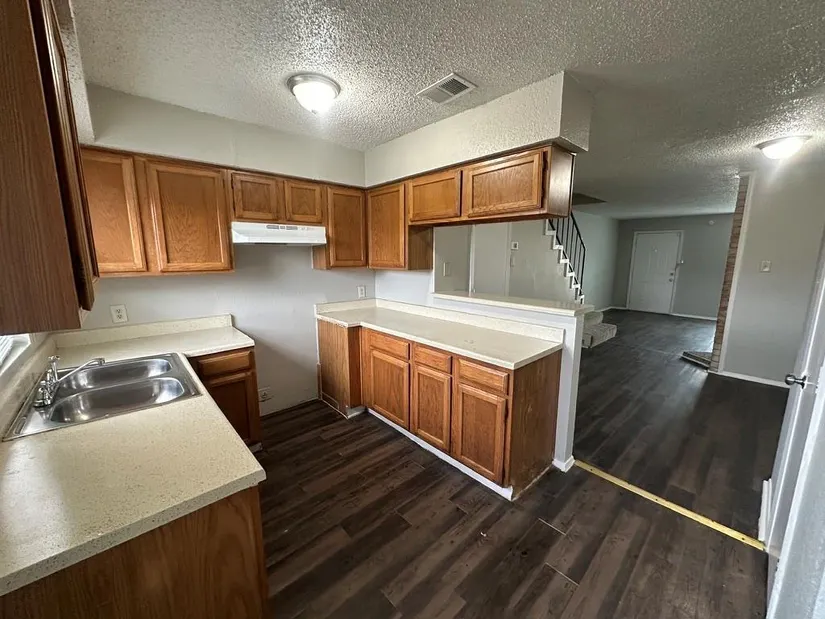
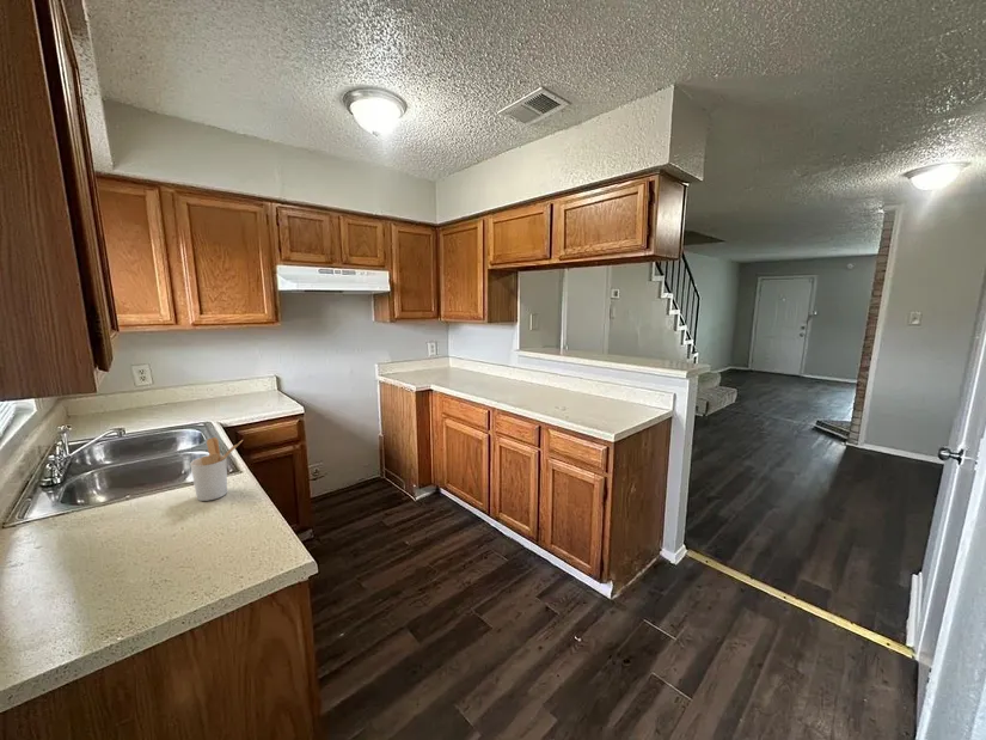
+ utensil holder [189,436,244,502]
